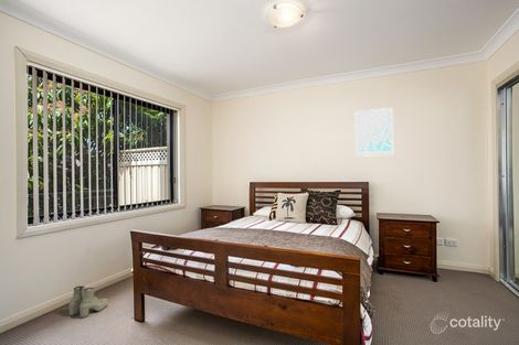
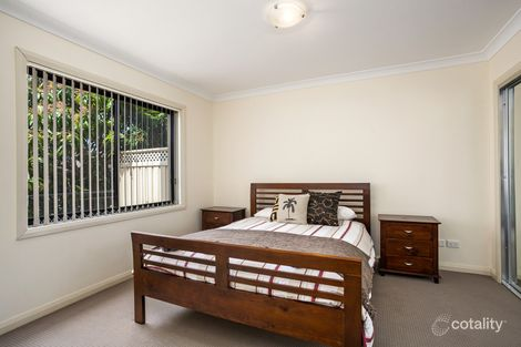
- wall art [354,107,394,158]
- boots [68,285,109,319]
